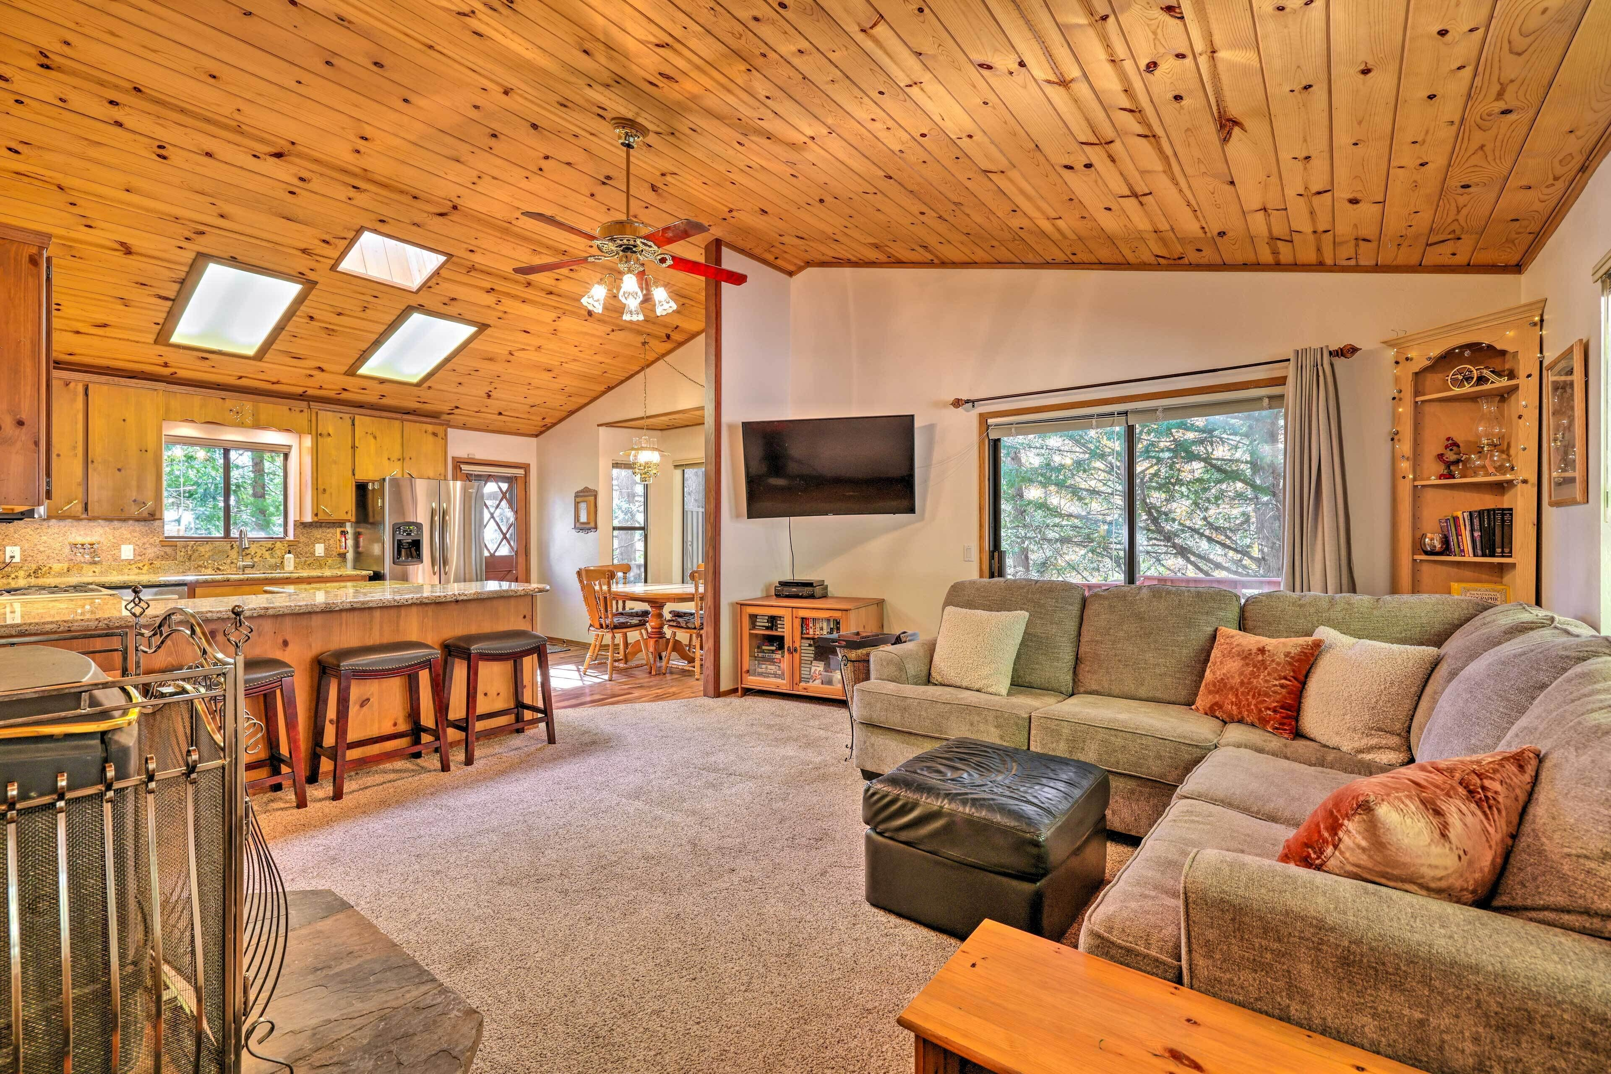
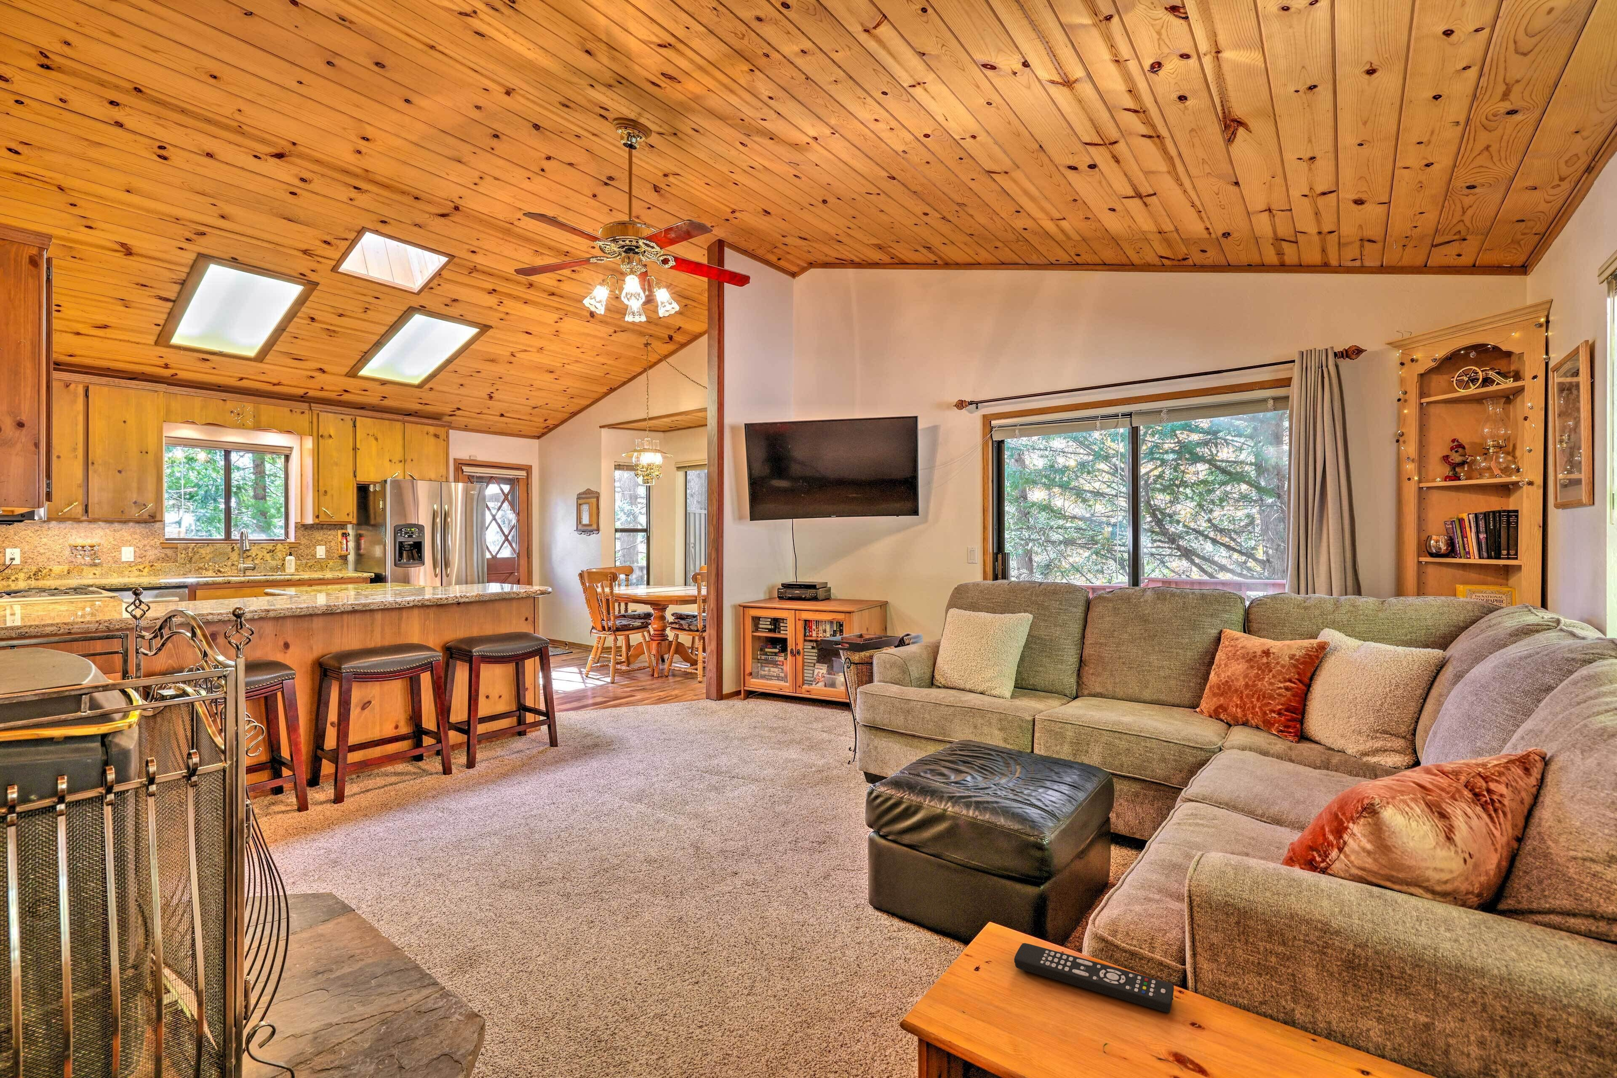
+ remote control [1014,943,1174,1013]
